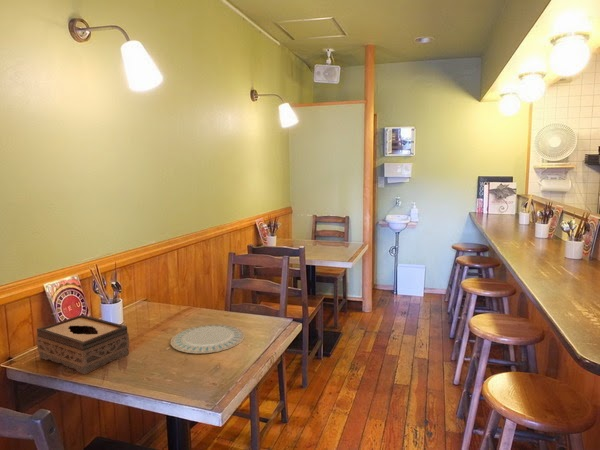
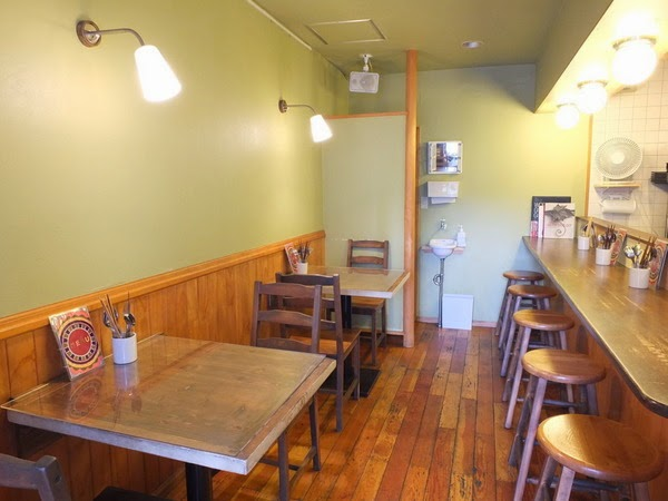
- tissue box [36,314,130,375]
- chinaware [170,323,246,354]
